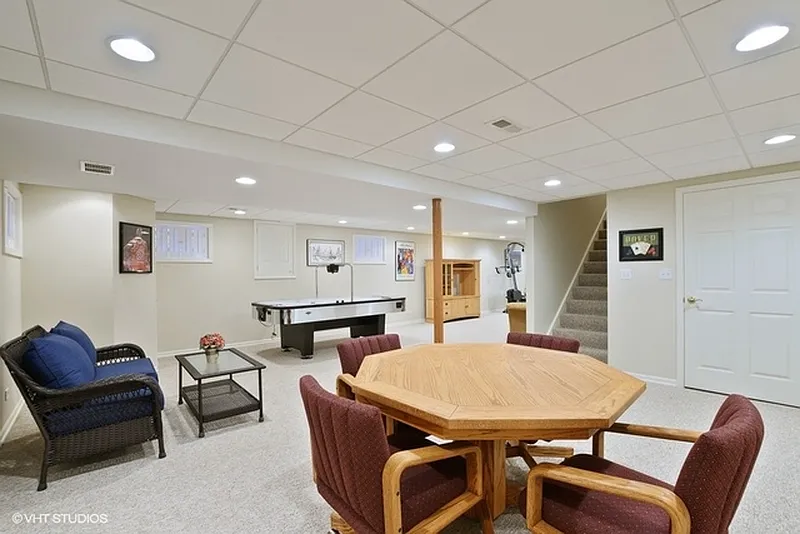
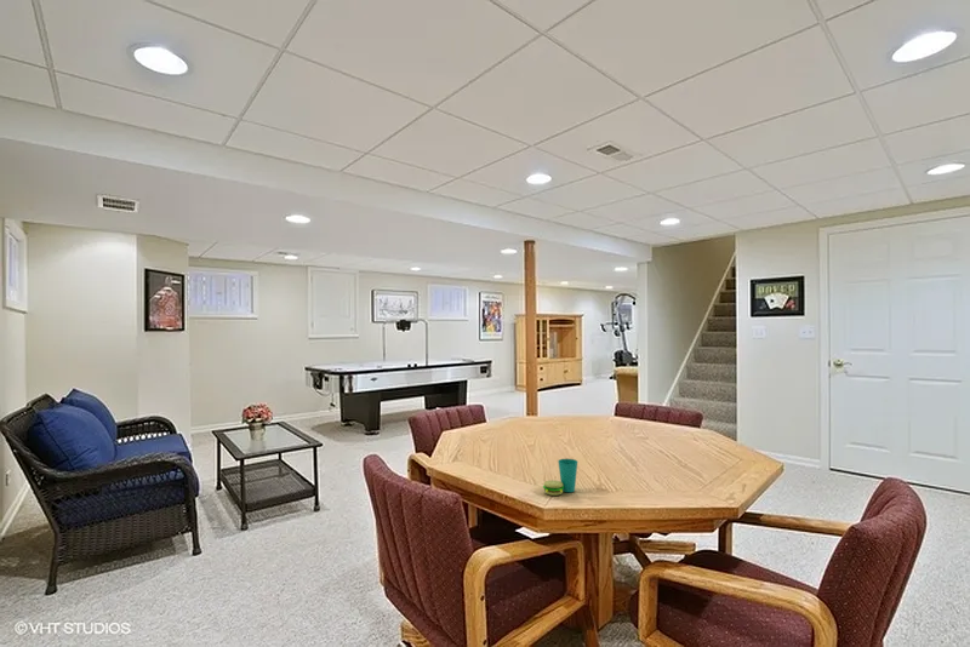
+ cup [542,458,580,497]
